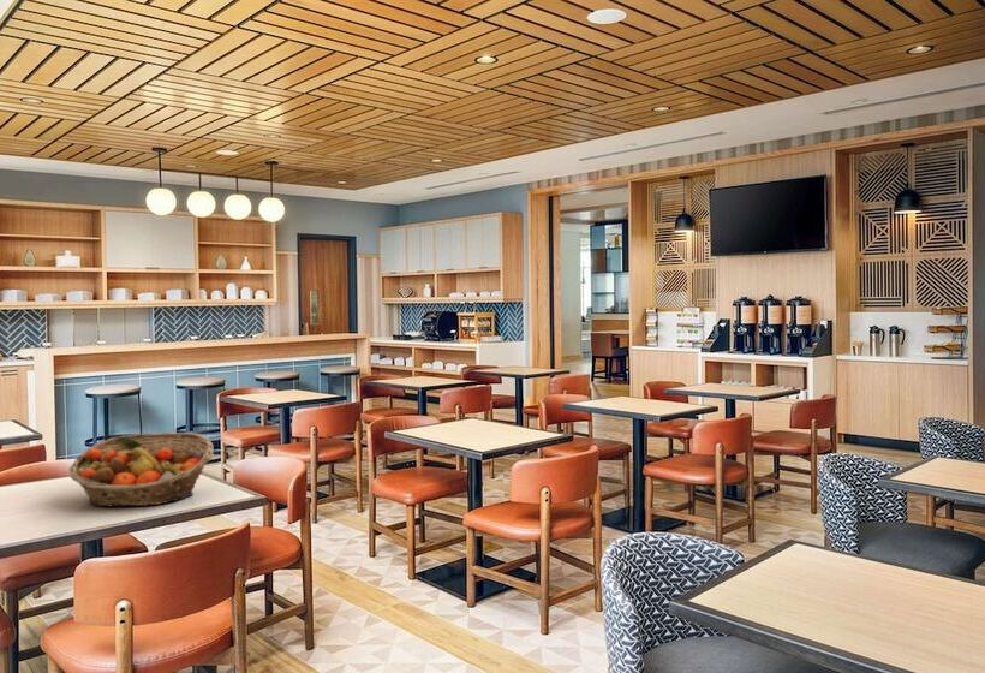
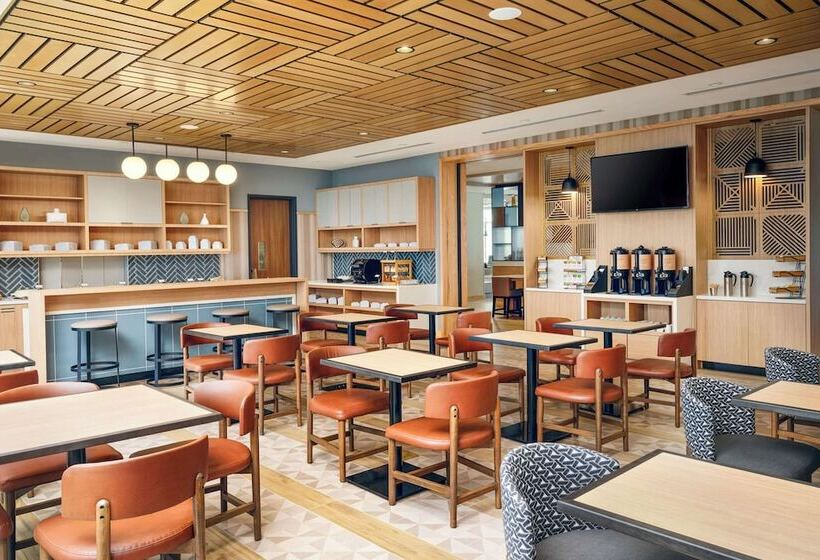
- fruit basket [68,431,215,507]
